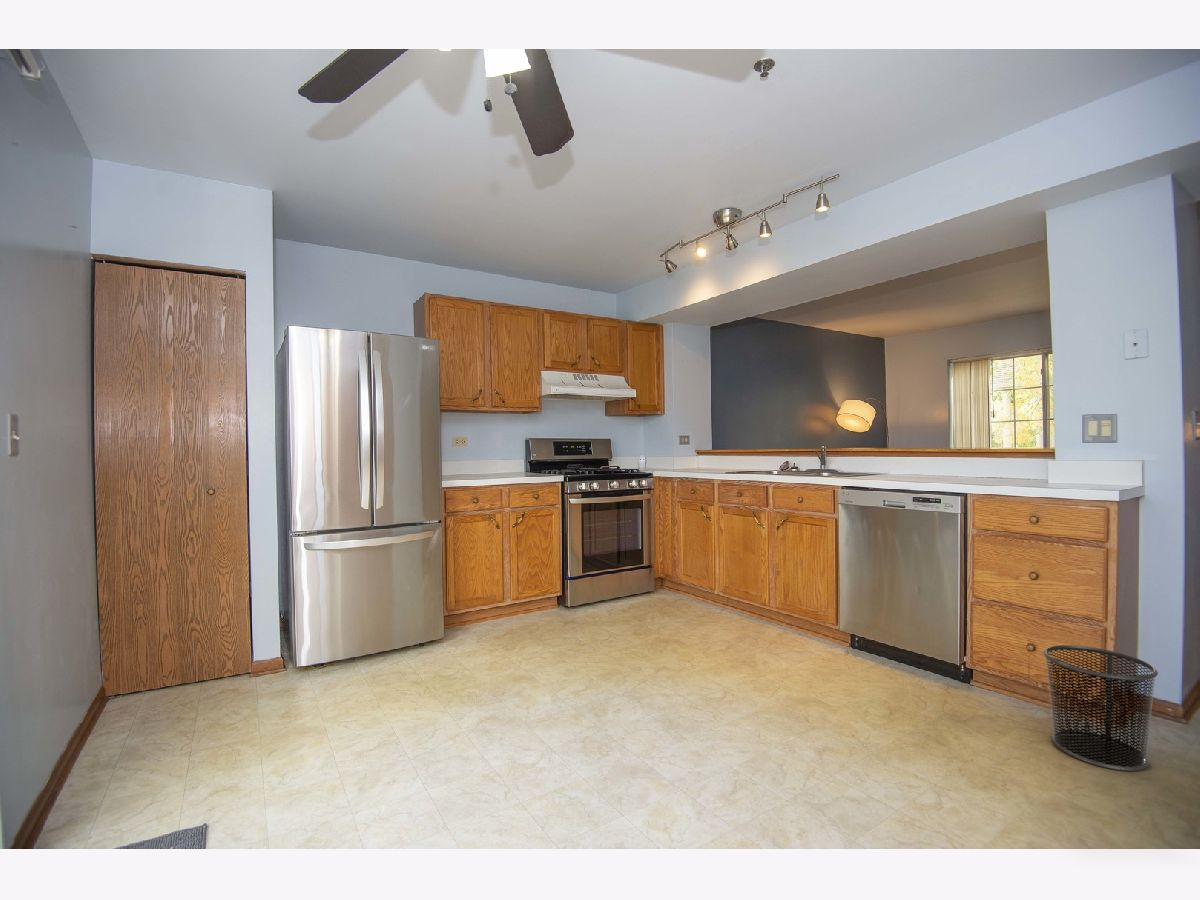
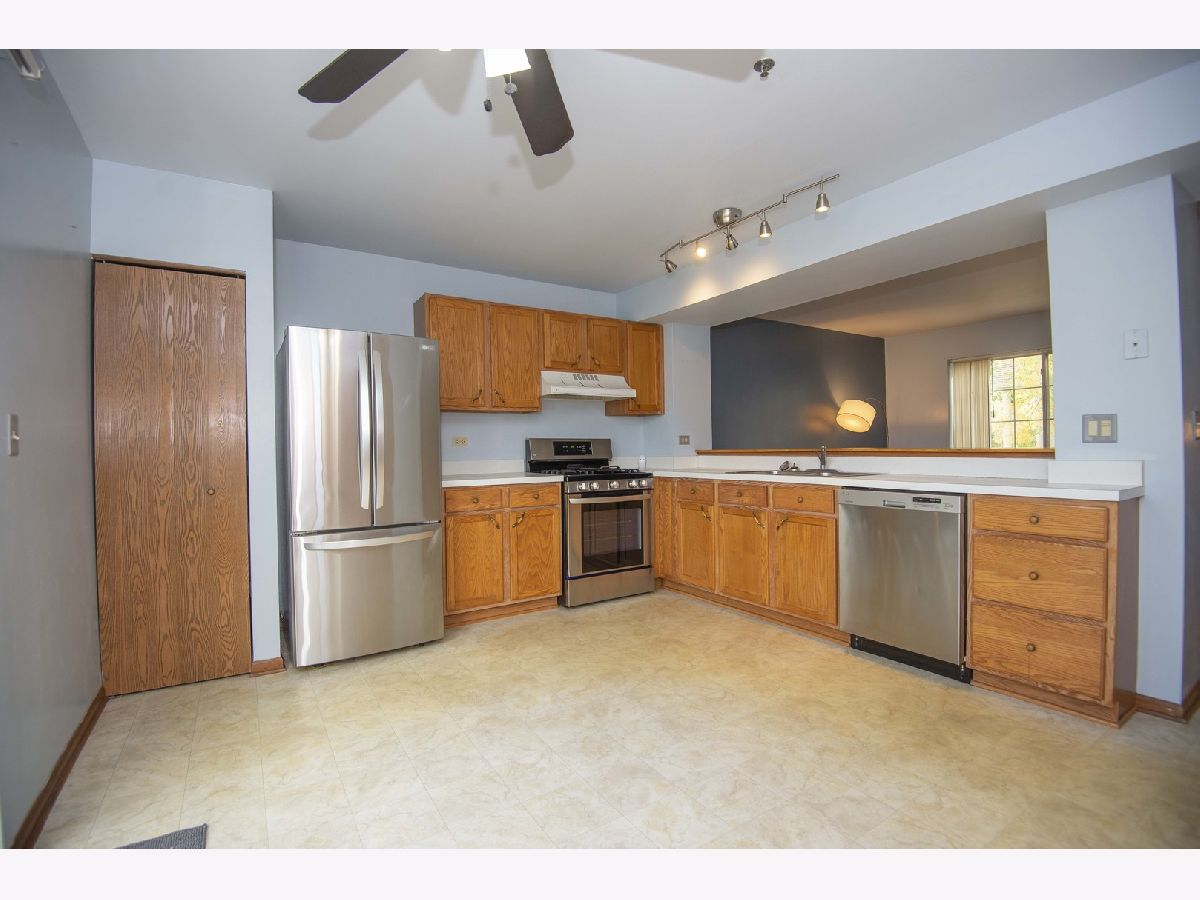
- trash can [1042,644,1159,772]
